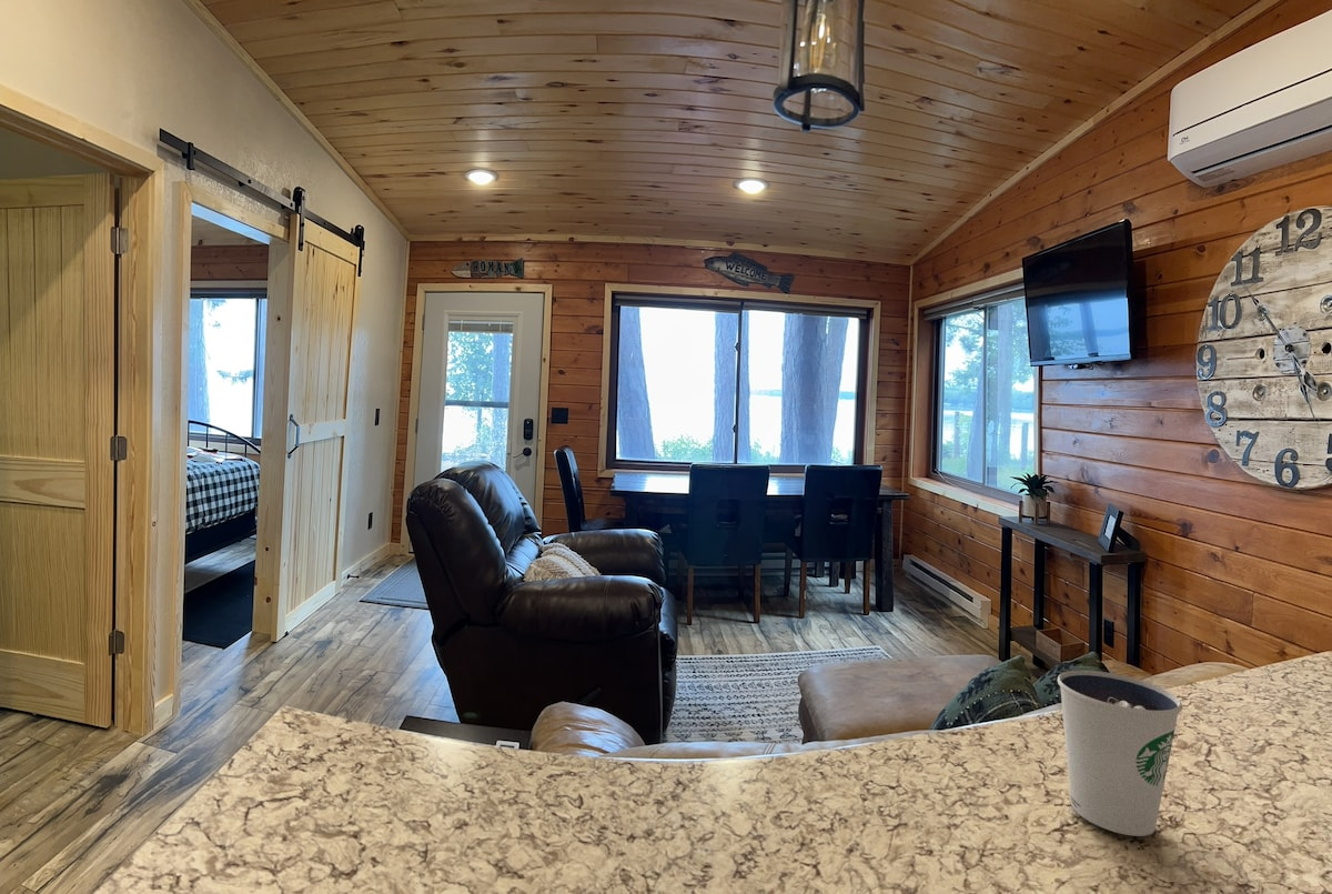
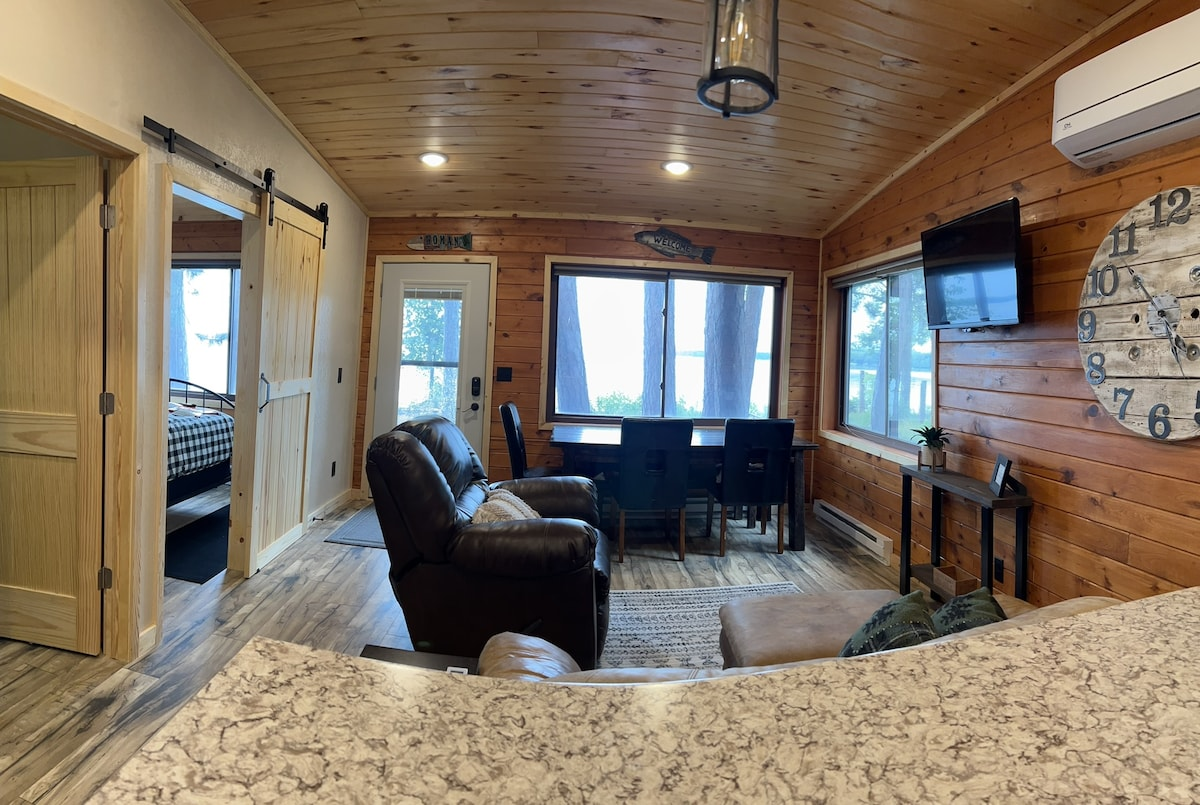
- dixie cup [1057,670,1183,837]
